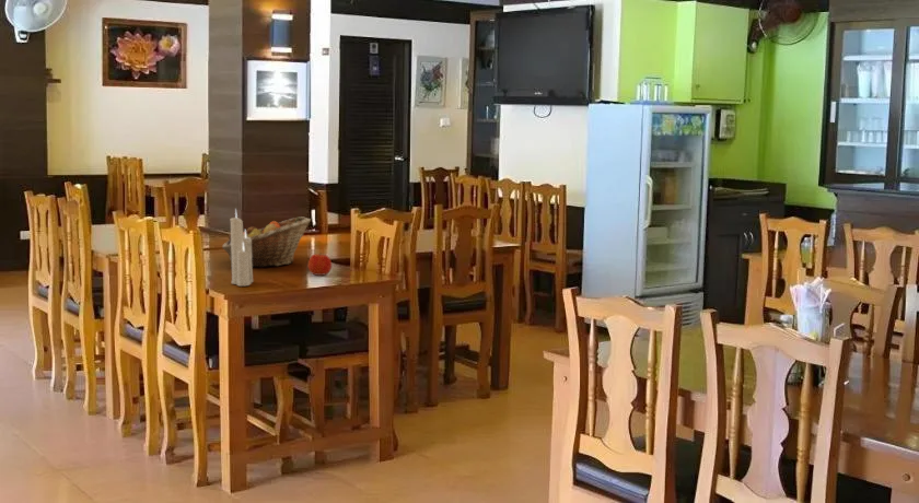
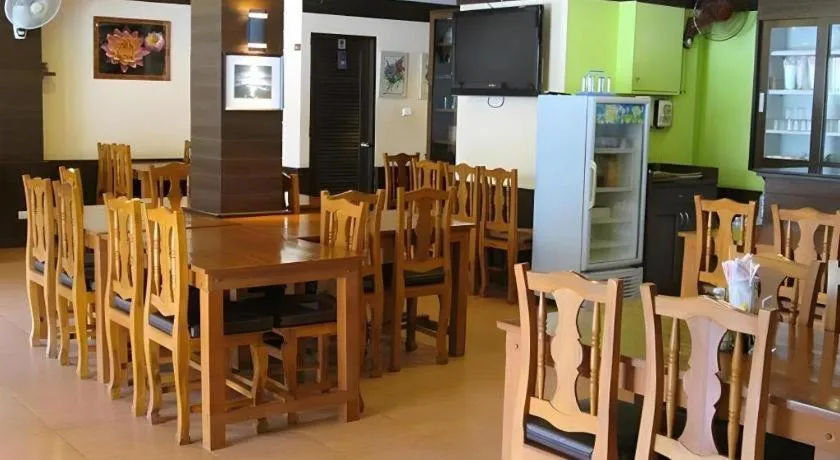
- apple [307,254,333,277]
- fruit basket [221,215,312,268]
- candle [229,208,255,288]
